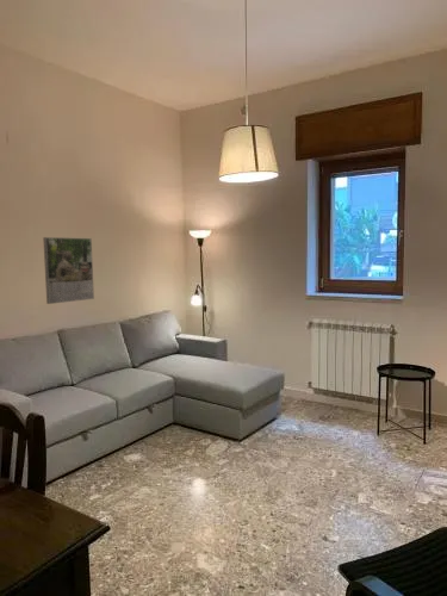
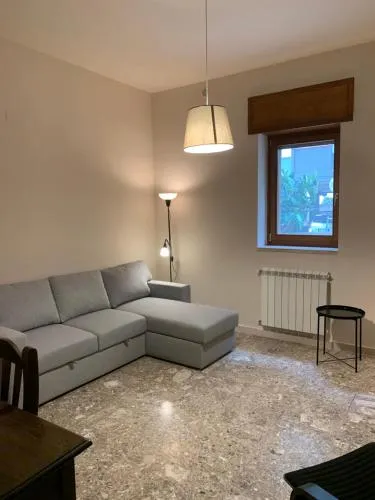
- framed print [42,236,95,305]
